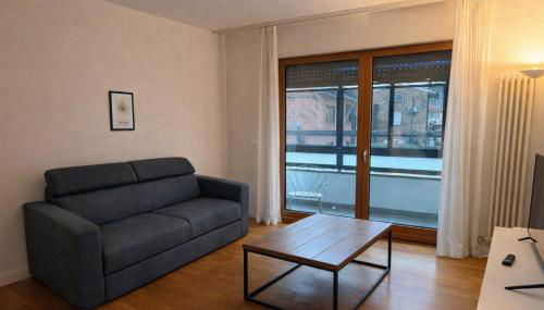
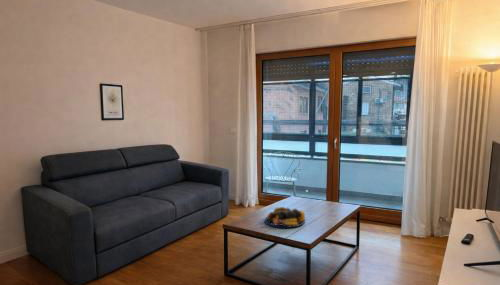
+ fruit bowl [264,206,306,229]
